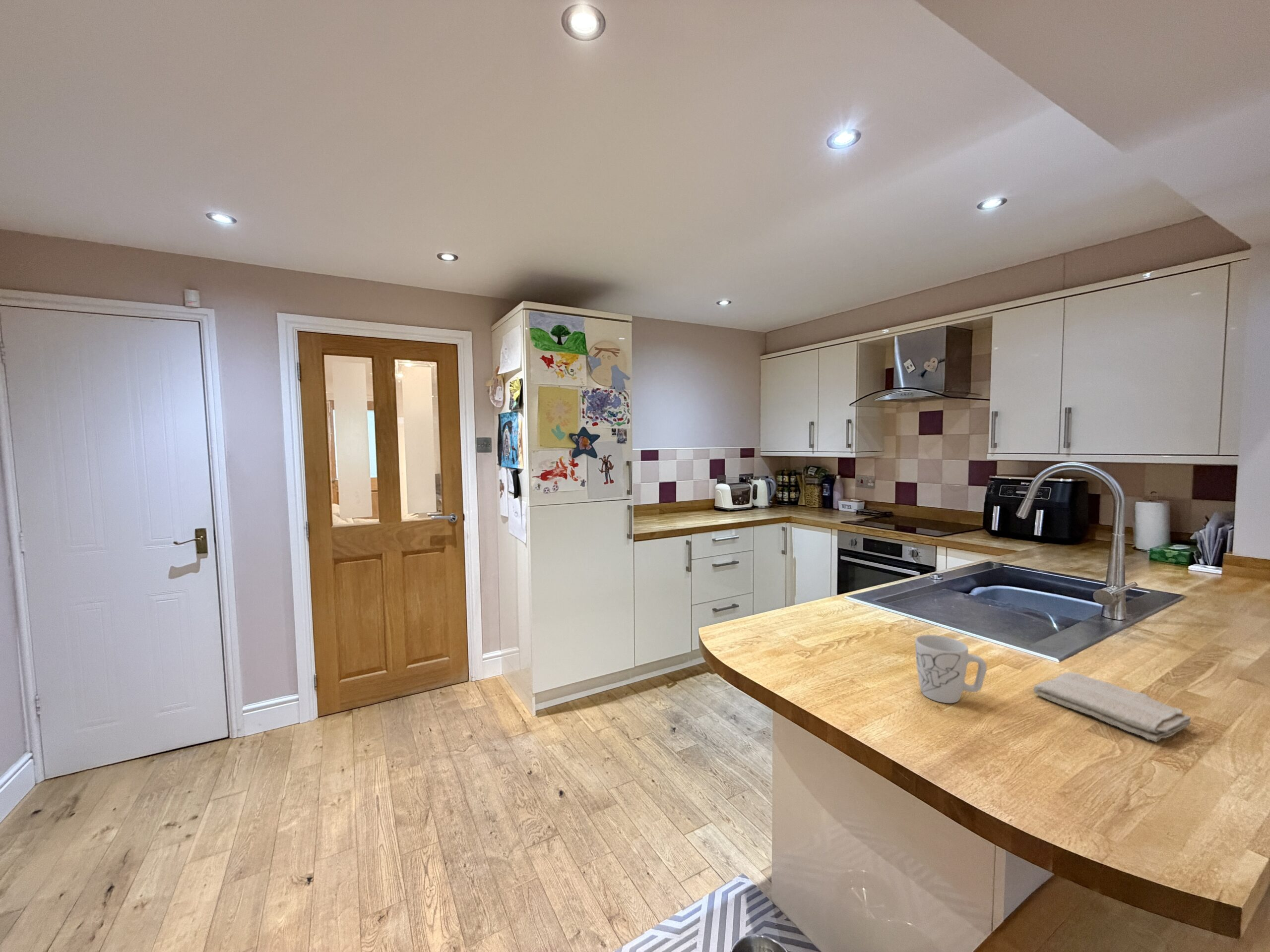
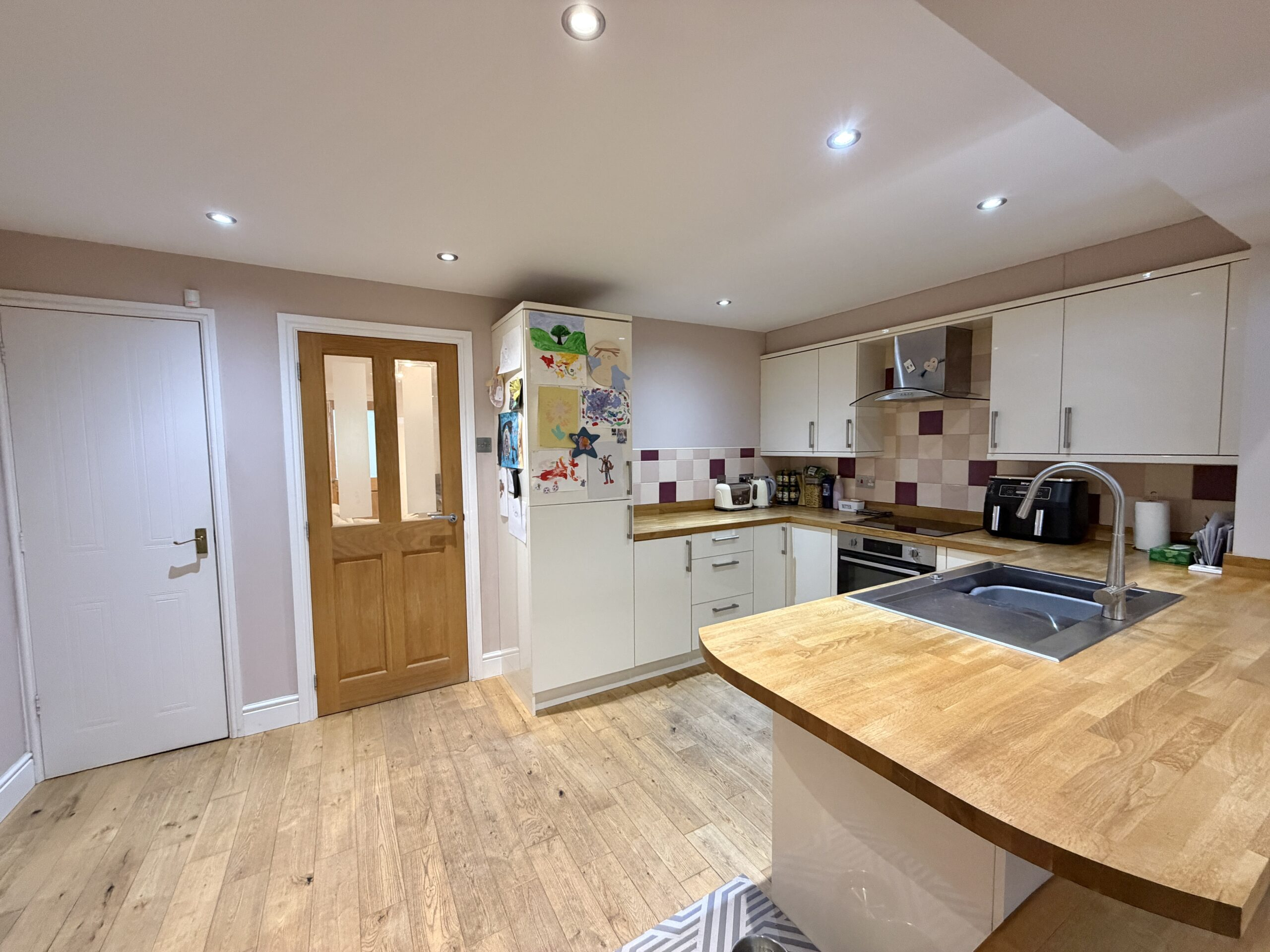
- mug [915,634,987,704]
- washcloth [1033,672,1192,742]
